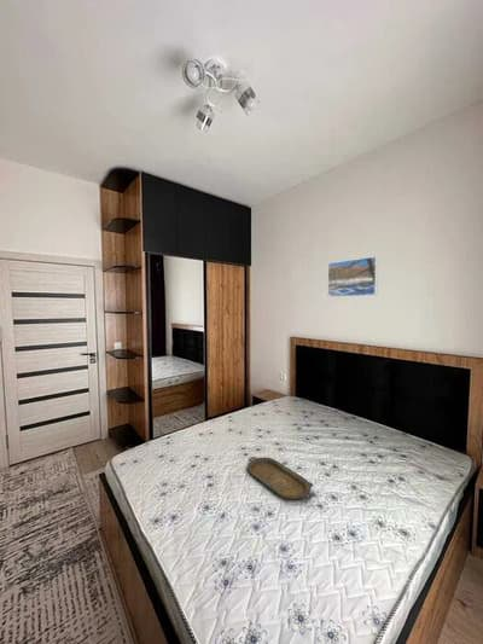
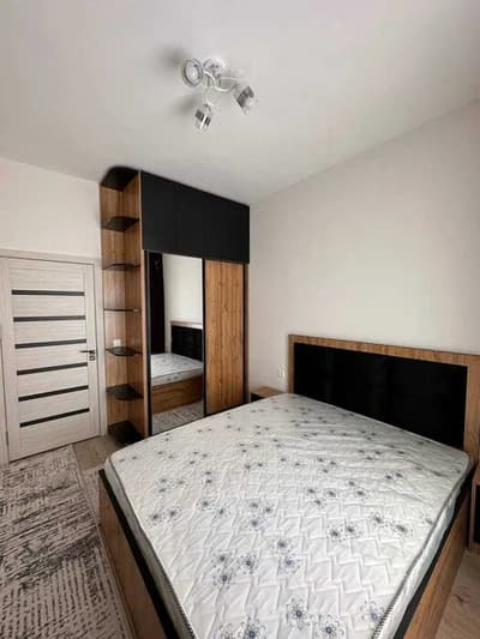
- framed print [326,255,379,298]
- serving tray [246,456,314,500]
